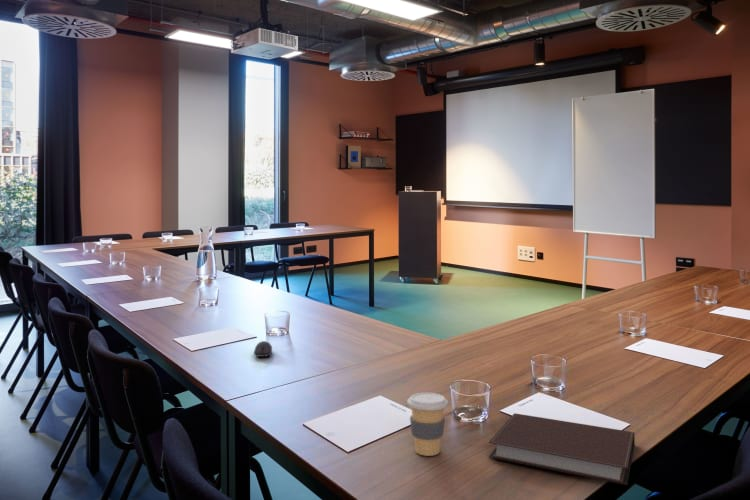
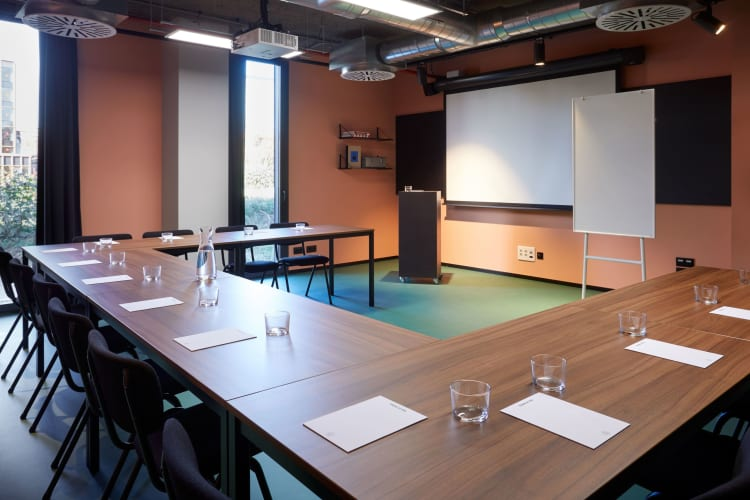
- notebook [488,412,636,486]
- computer mouse [253,340,273,358]
- coffee cup [406,392,449,457]
